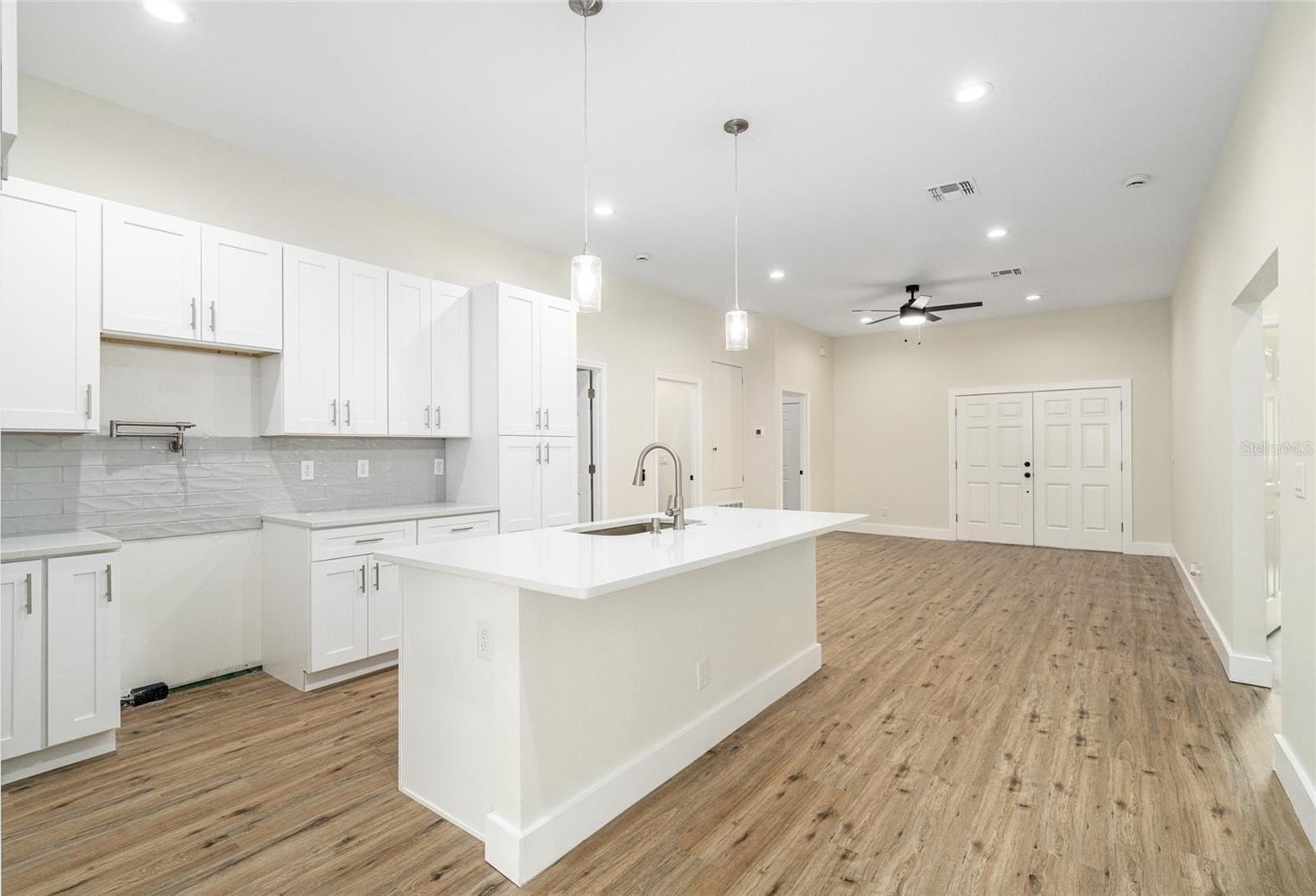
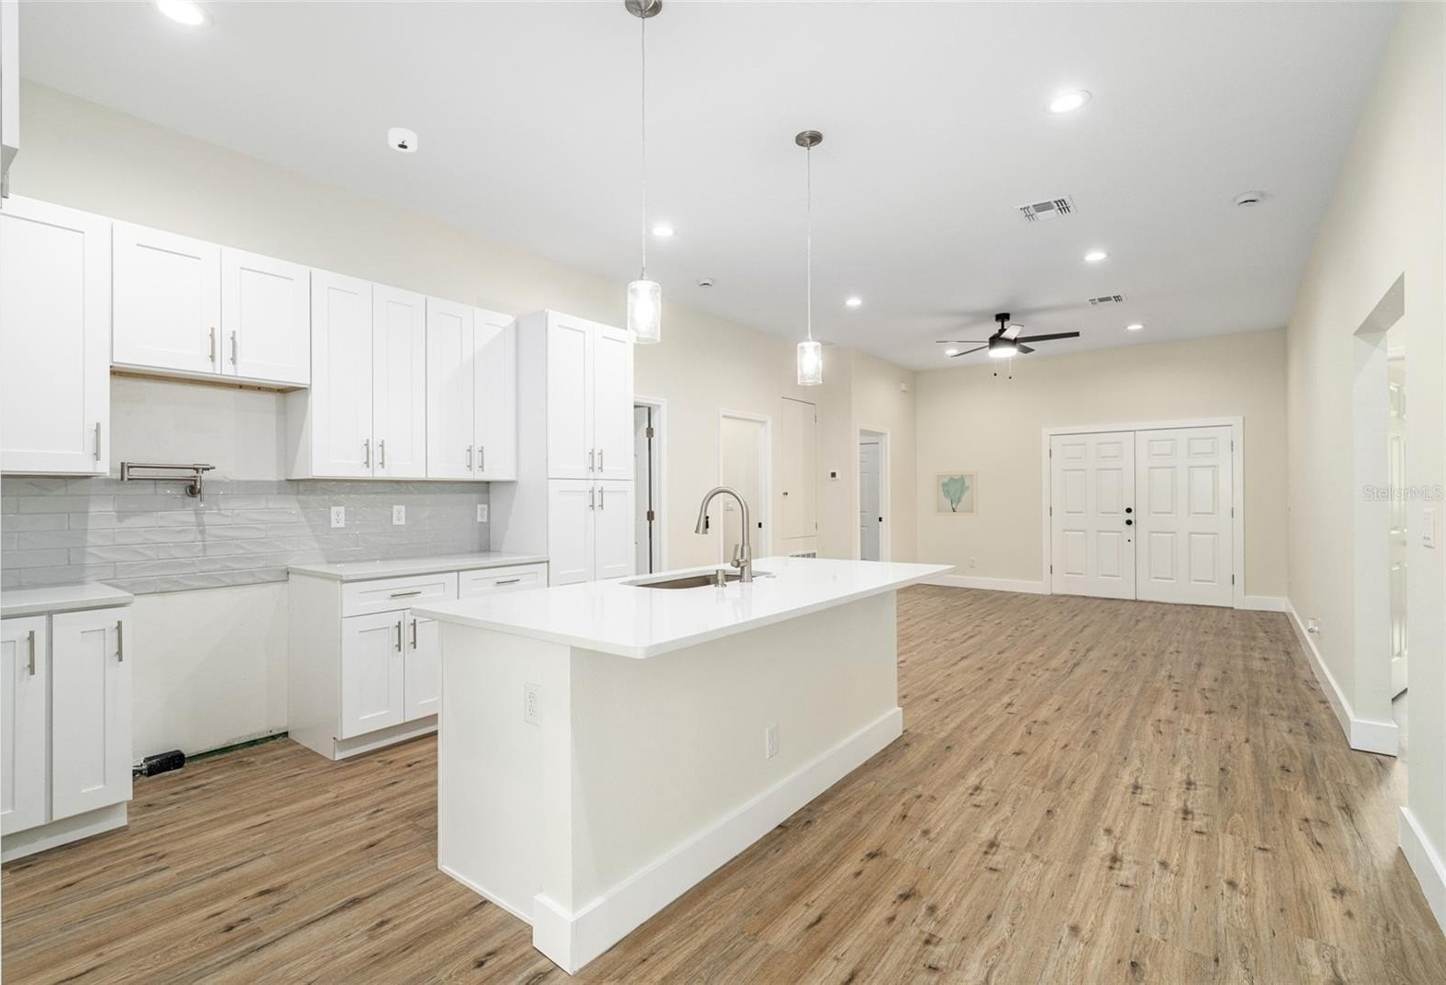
+ wall art [933,471,979,518]
+ smoke detector [388,126,419,154]
